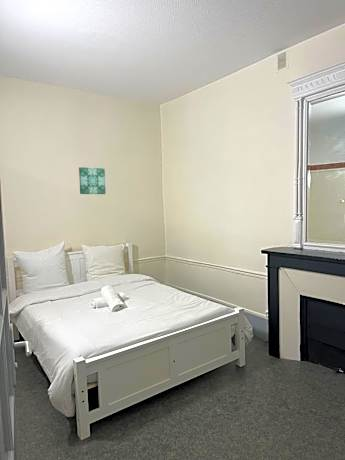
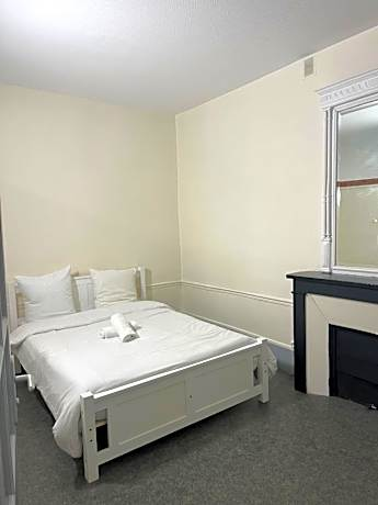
- wall art [78,166,107,195]
